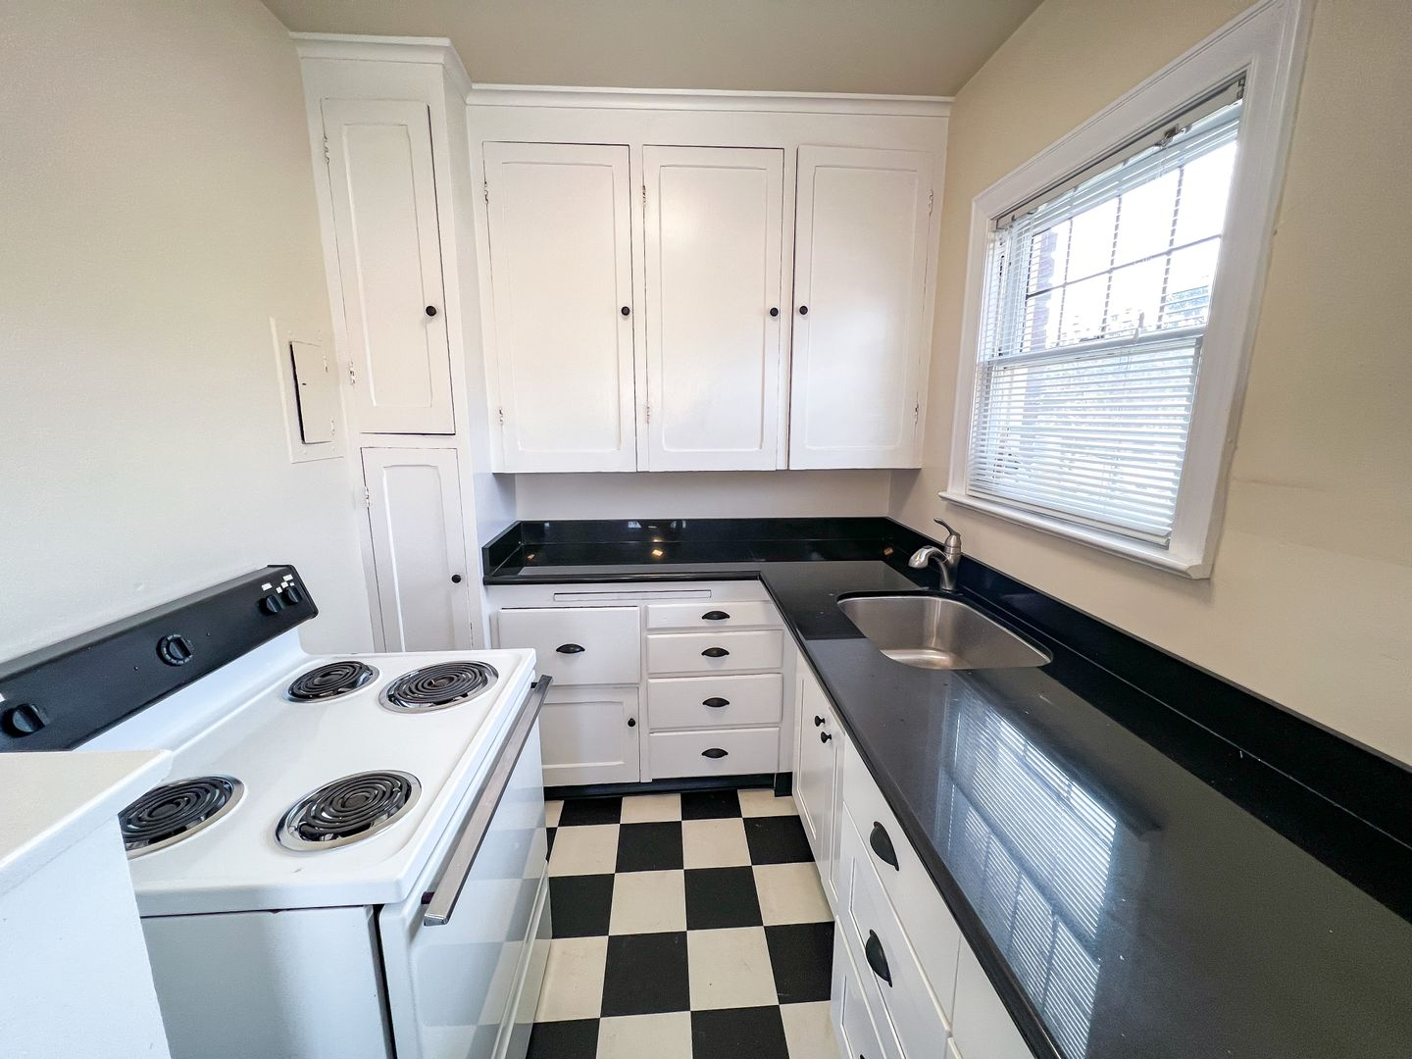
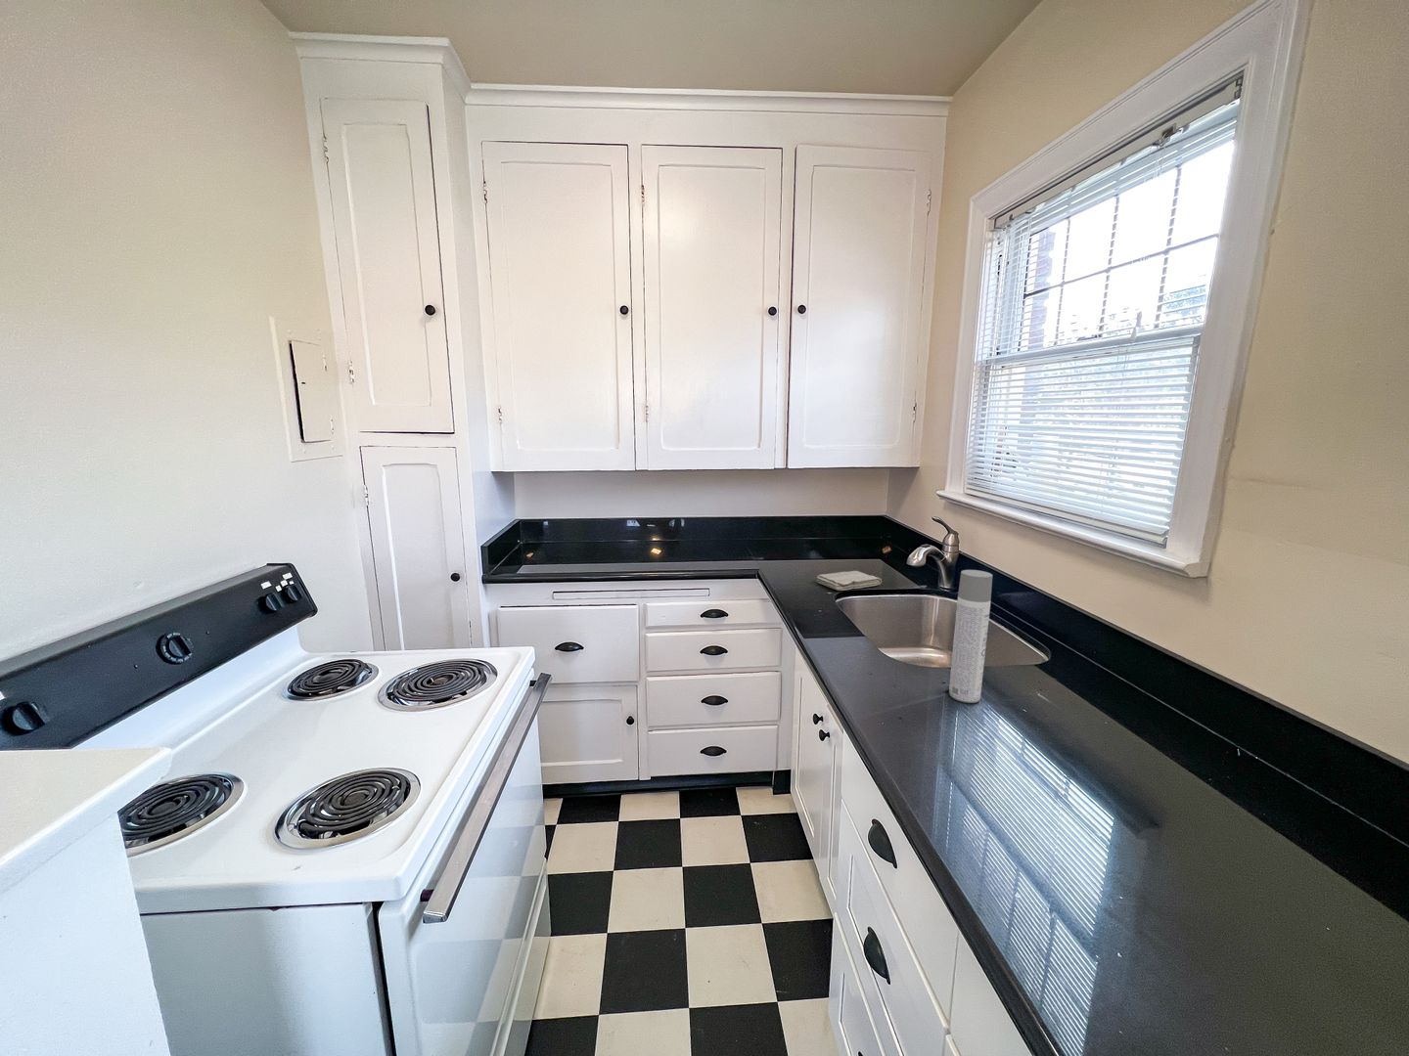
+ spray bottle [949,569,993,704]
+ washcloth [817,570,883,591]
